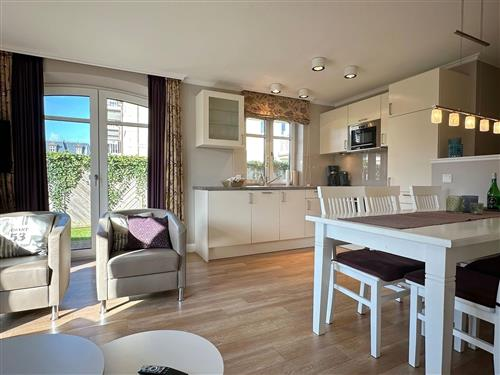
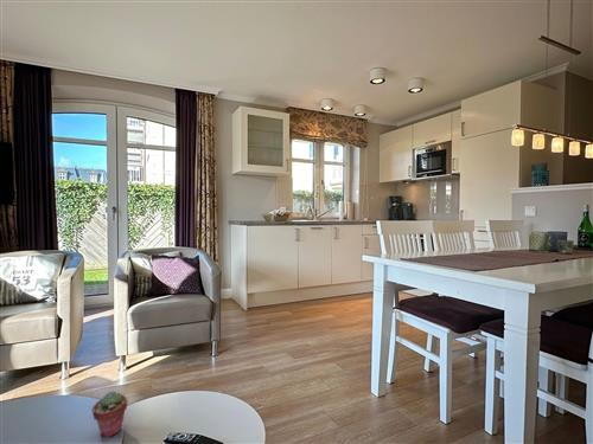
+ potted succulent [91,390,128,439]
